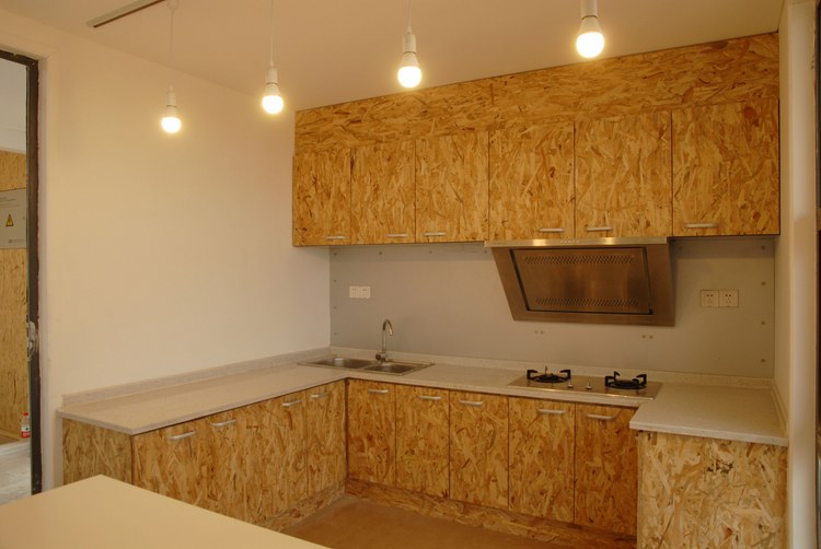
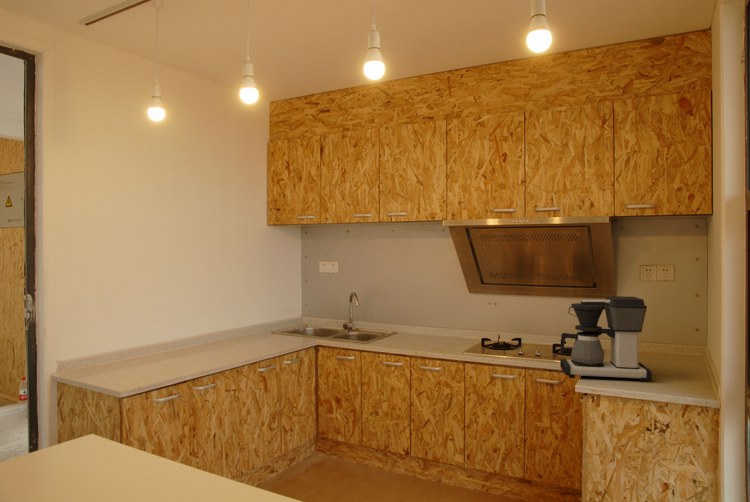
+ coffee maker [559,295,653,383]
